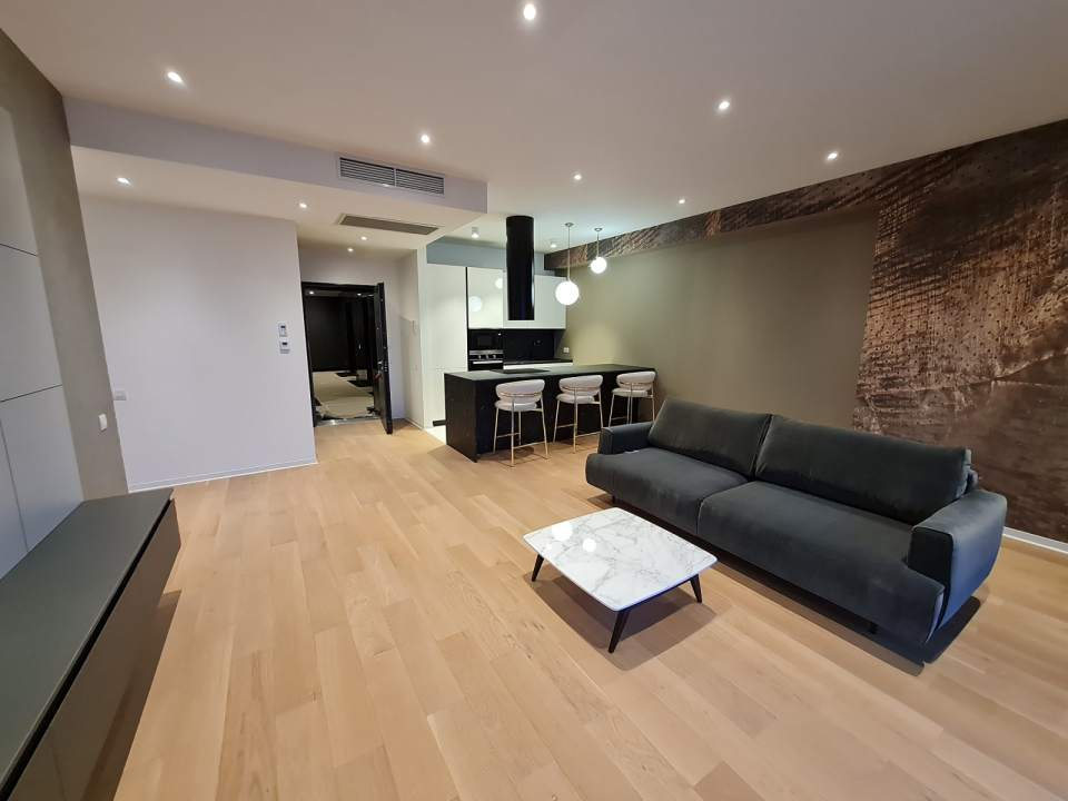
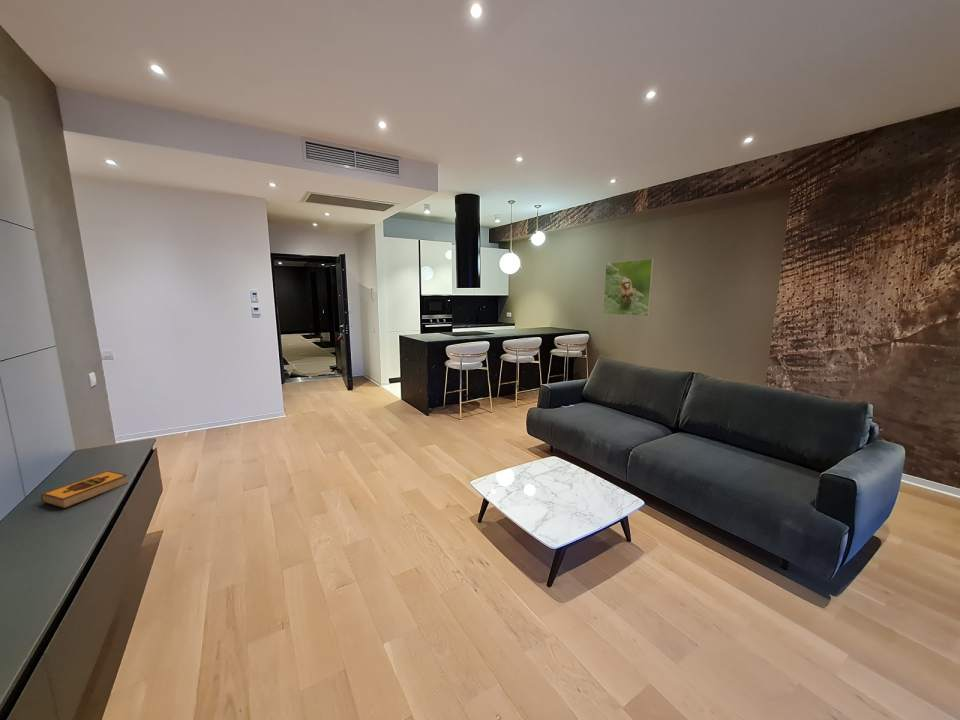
+ hardback book [40,470,129,509]
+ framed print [602,257,655,317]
